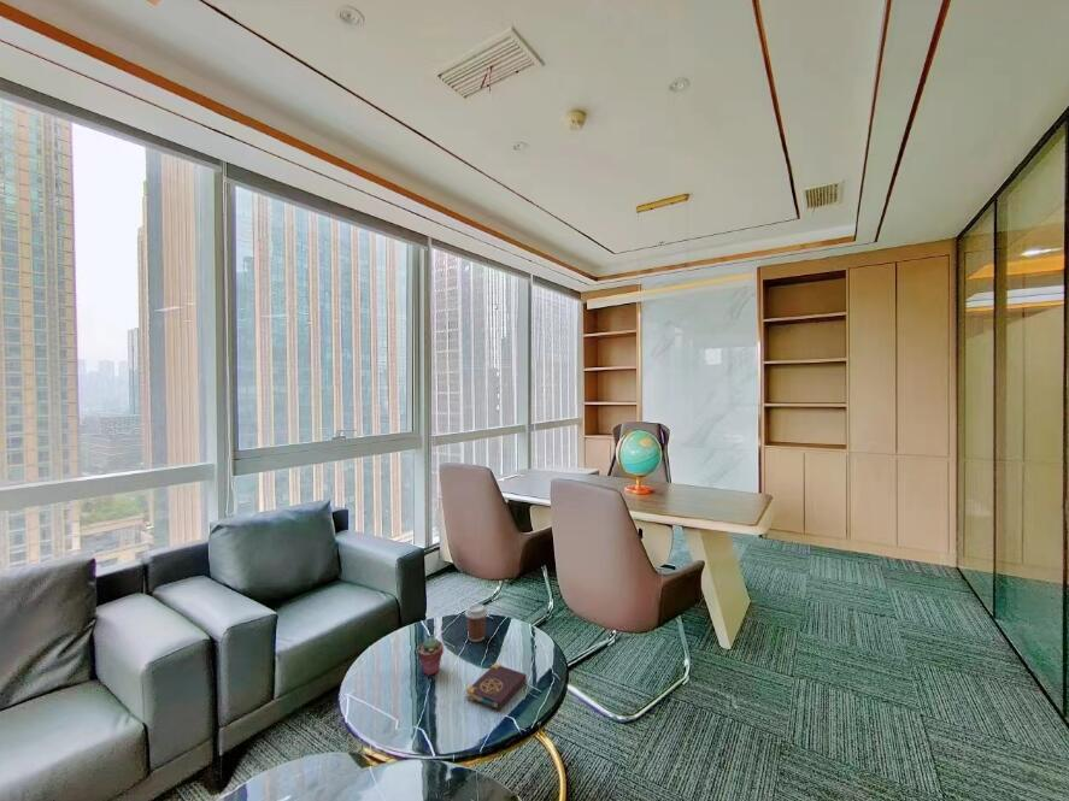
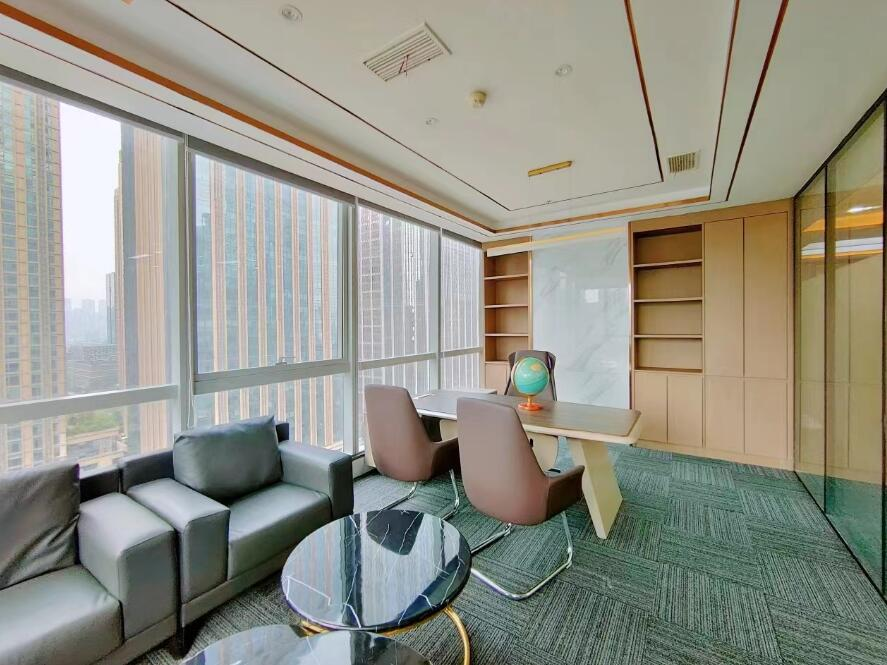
- book [465,662,528,712]
- potted succulent [416,636,445,677]
- coffee cup [464,602,489,643]
